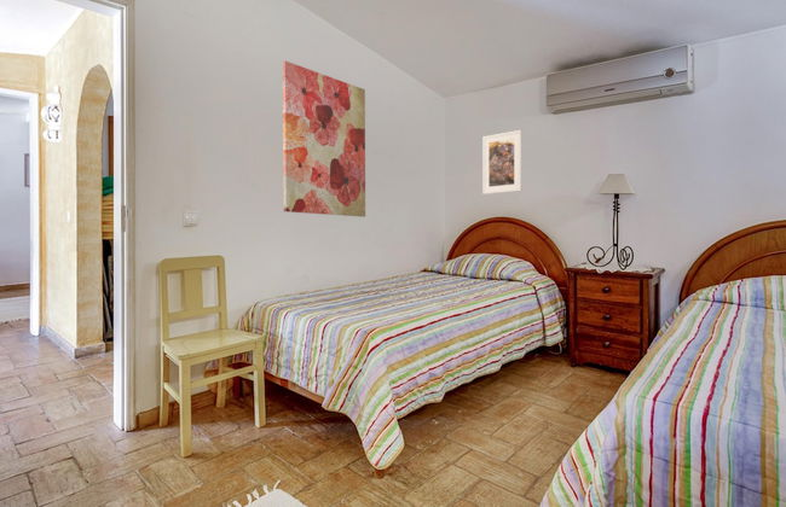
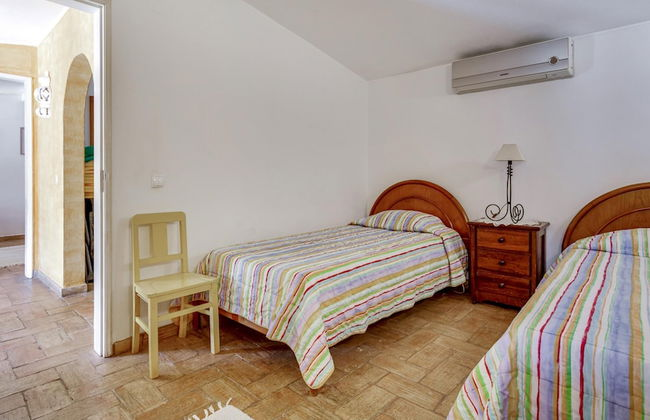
- wall art [282,60,366,218]
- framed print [481,129,524,196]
